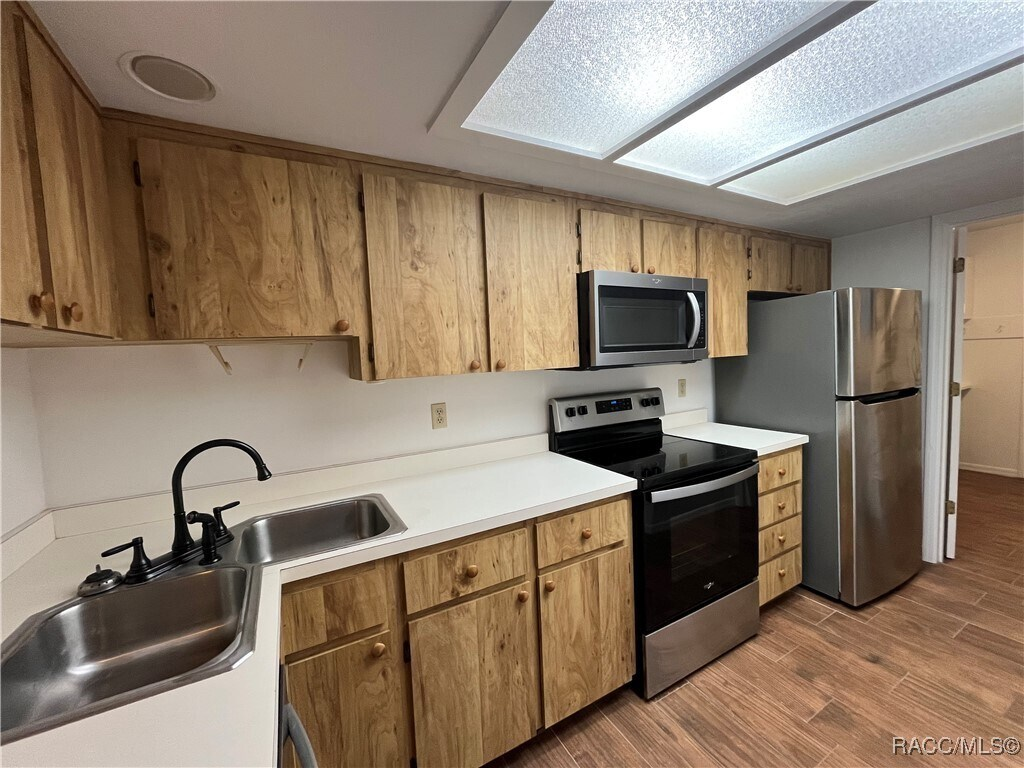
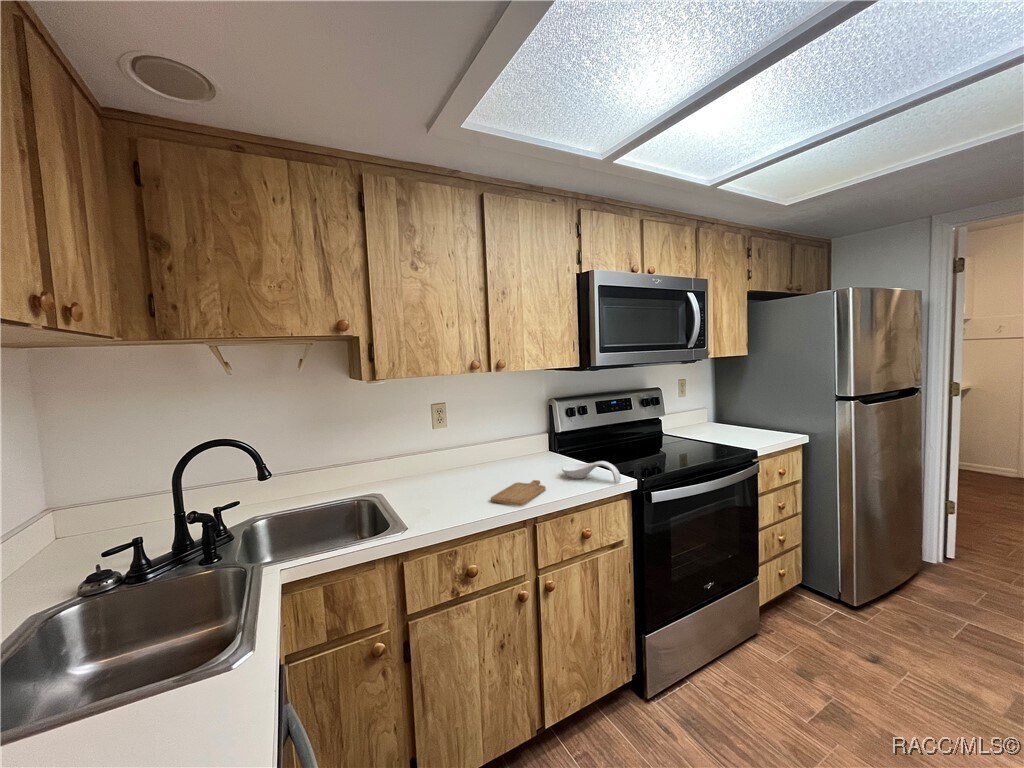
+ chopping board [490,479,547,507]
+ spoon rest [561,460,622,484]
